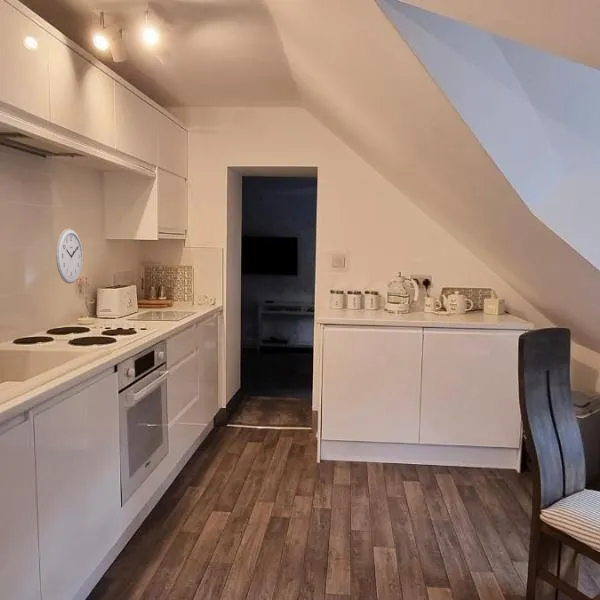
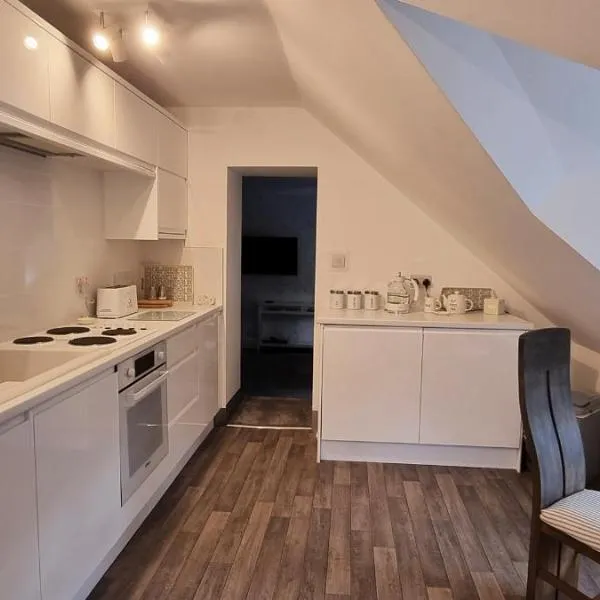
- wall clock [55,228,84,285]
